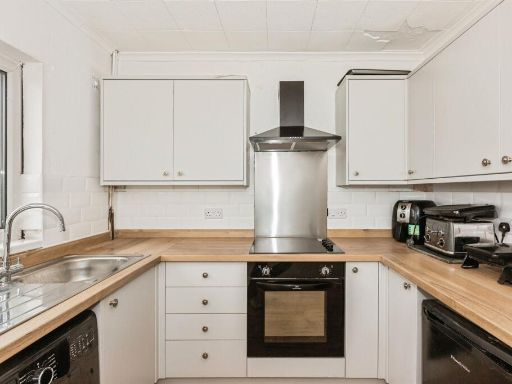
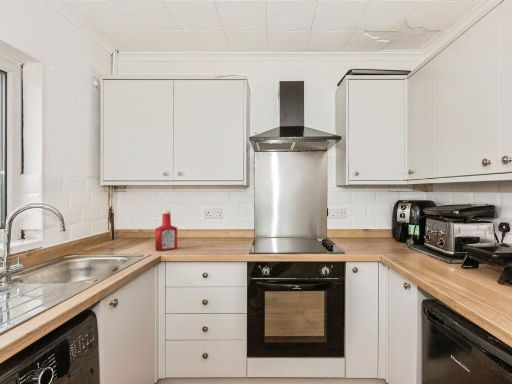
+ soap bottle [154,210,178,252]
